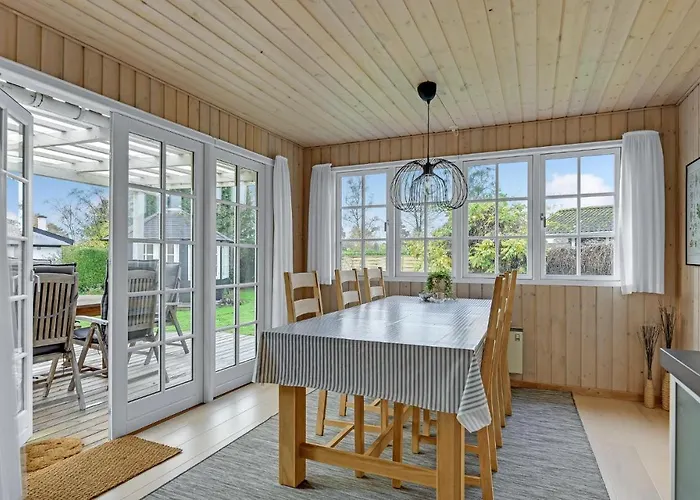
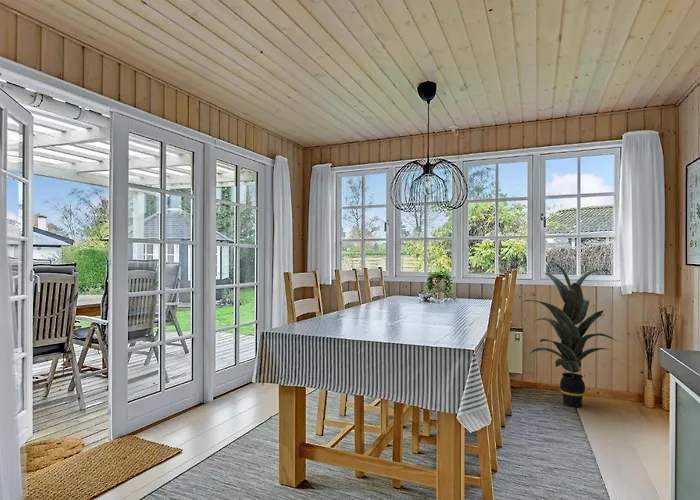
+ indoor plant [521,261,618,408]
